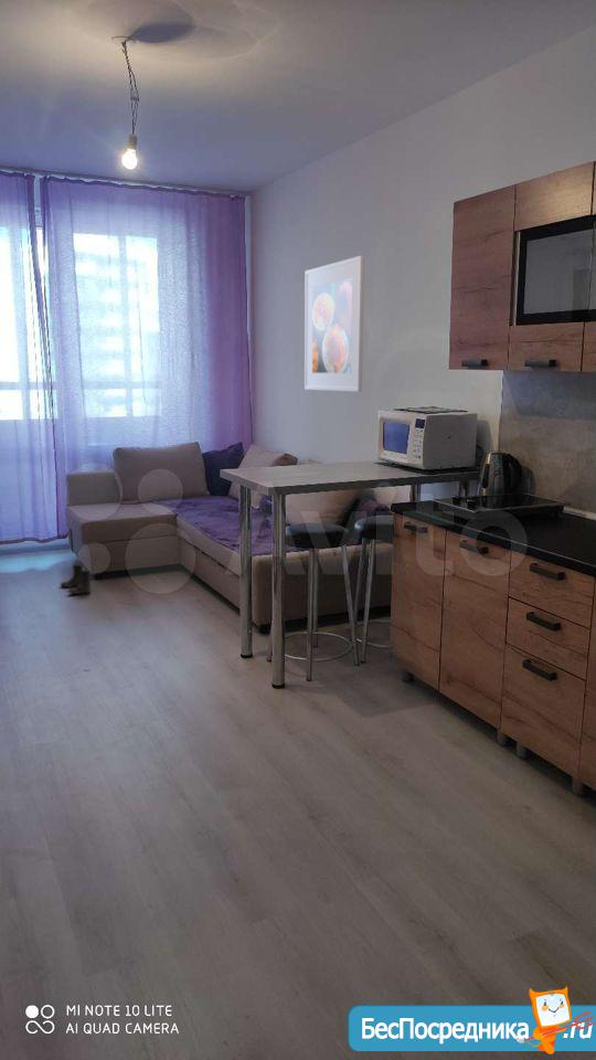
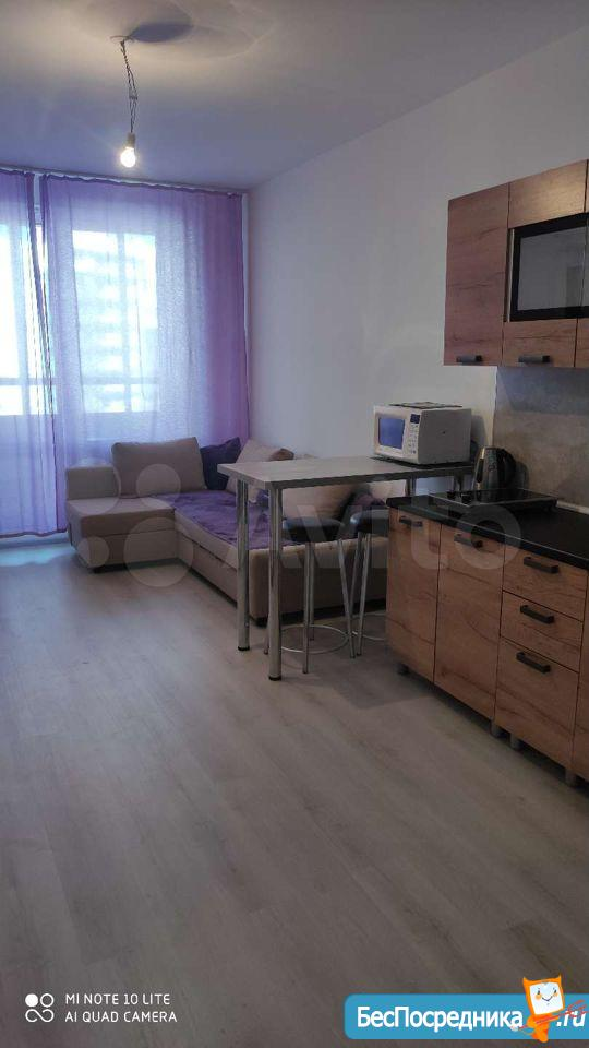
- boots [58,564,92,595]
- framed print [304,254,365,393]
